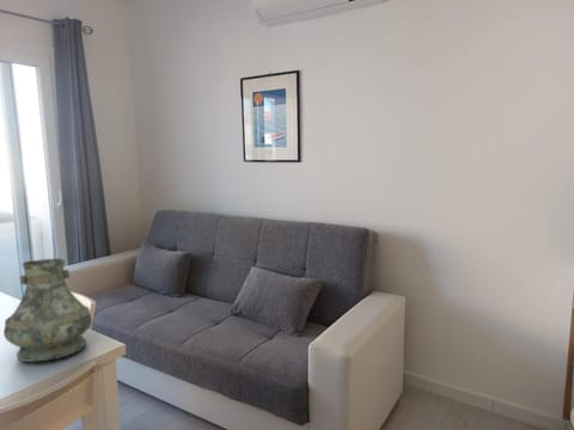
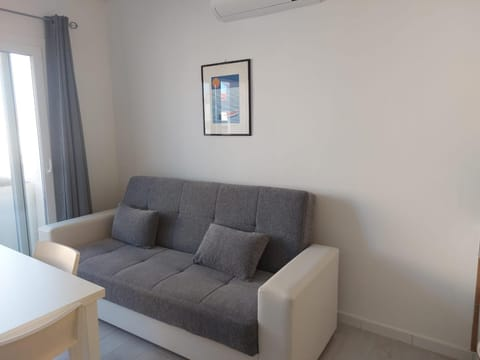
- vase [2,258,92,363]
